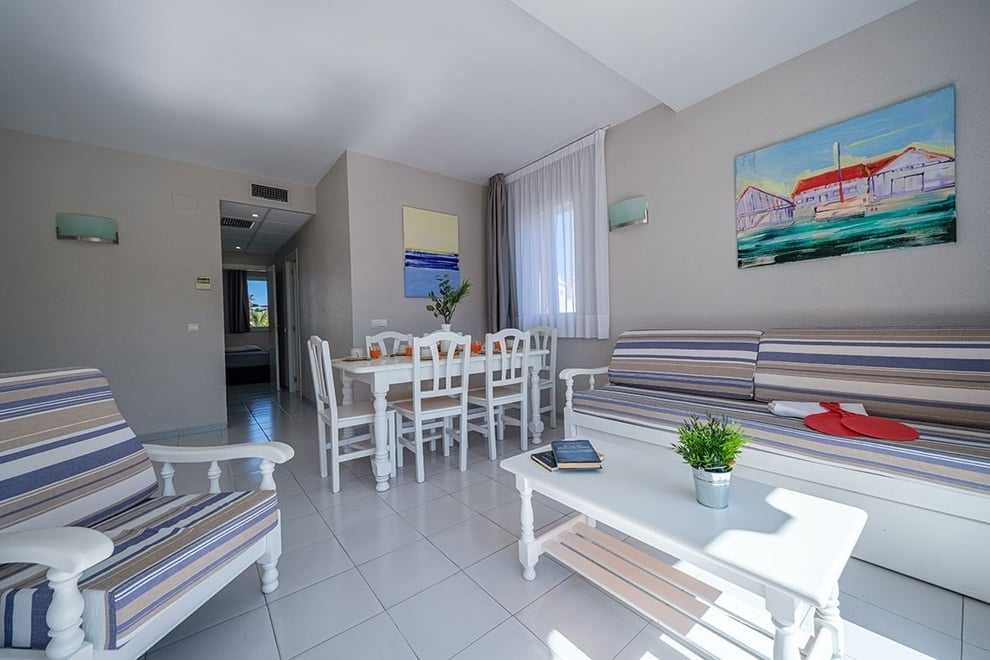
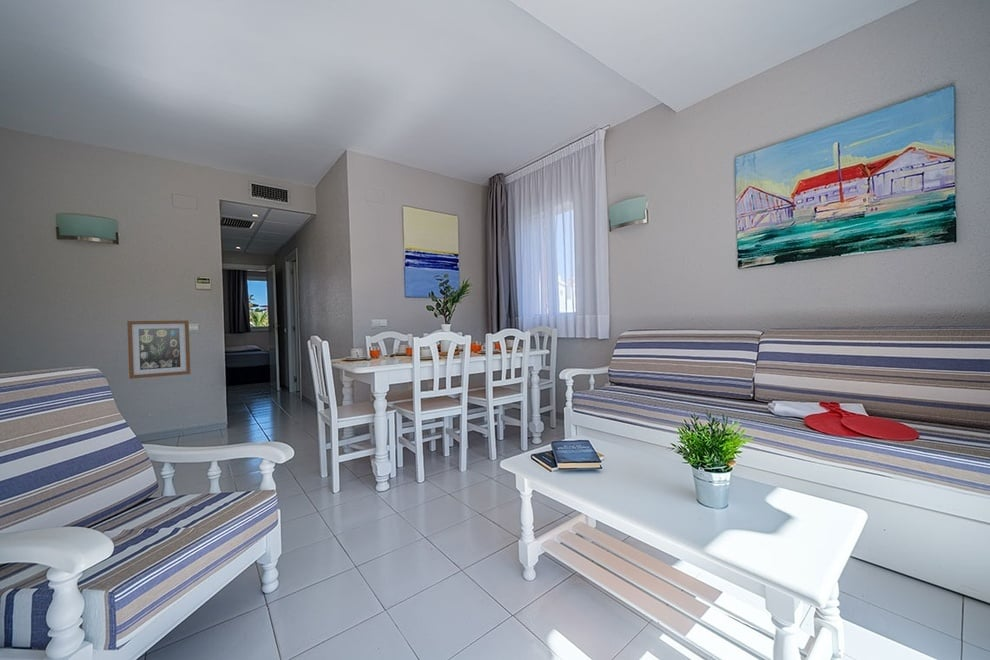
+ wall art [126,320,191,380]
